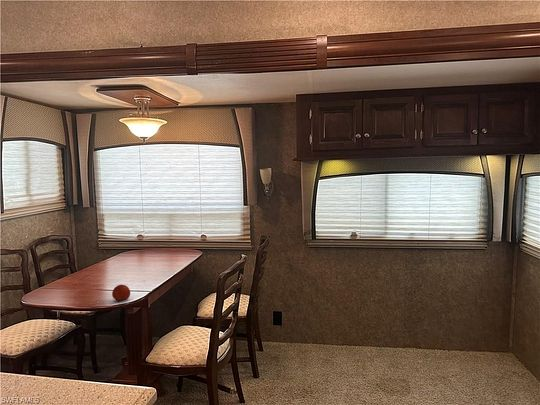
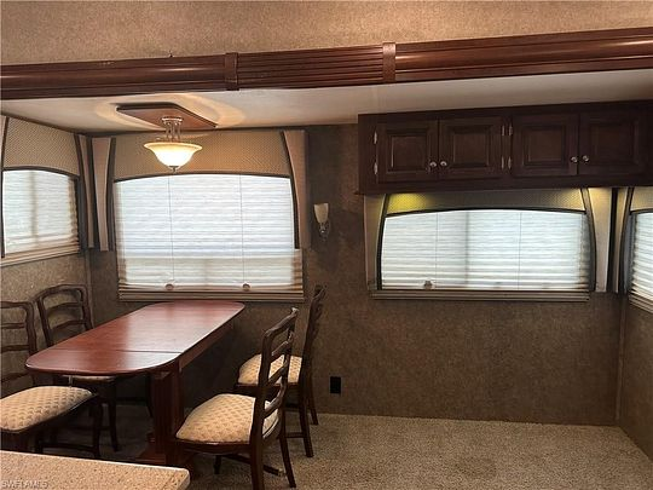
- fruit [111,284,131,302]
